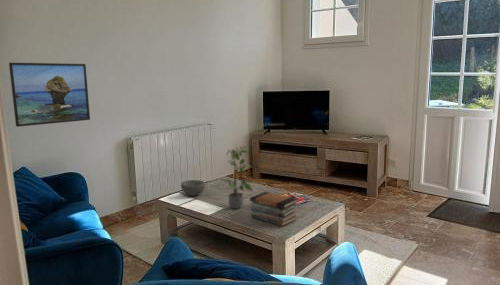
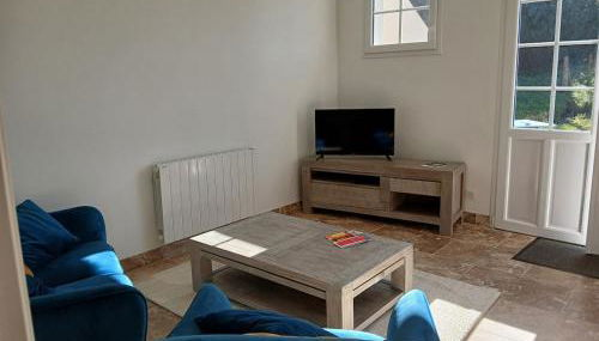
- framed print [8,62,91,128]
- bowl [180,179,206,197]
- potted plant [220,145,255,209]
- book stack [249,191,299,227]
